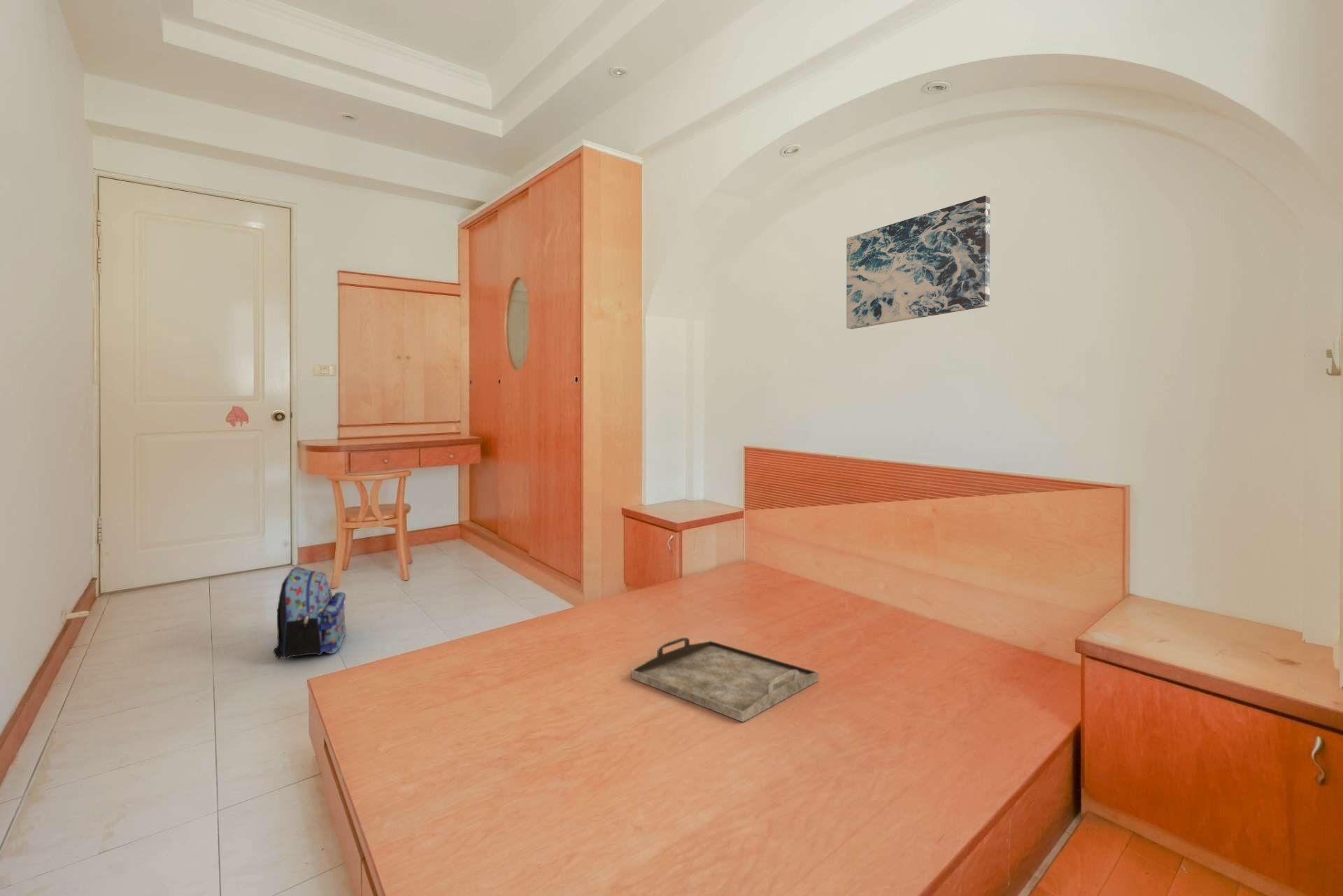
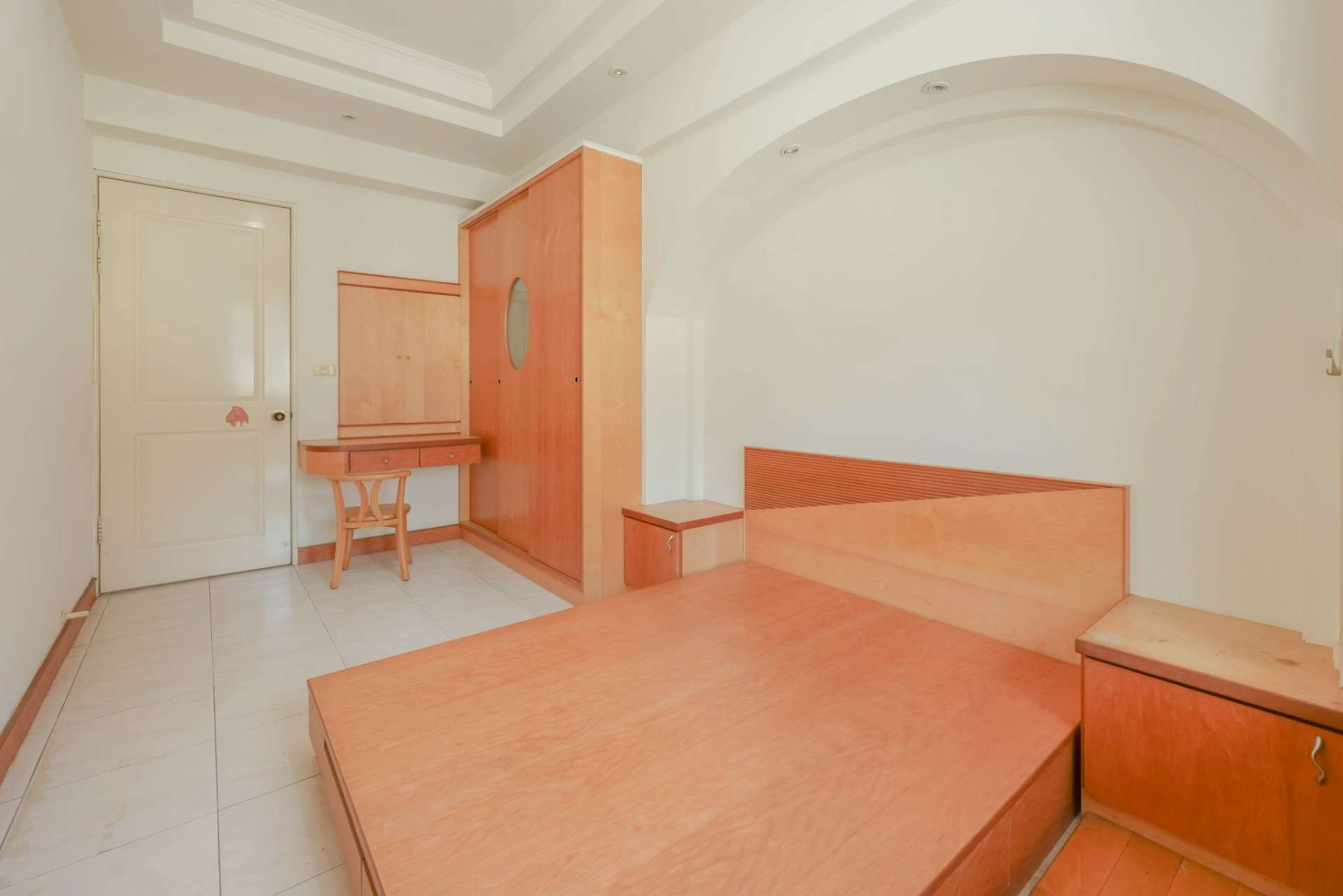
- backpack [272,565,347,660]
- wall art [846,195,990,330]
- serving tray [630,637,820,723]
